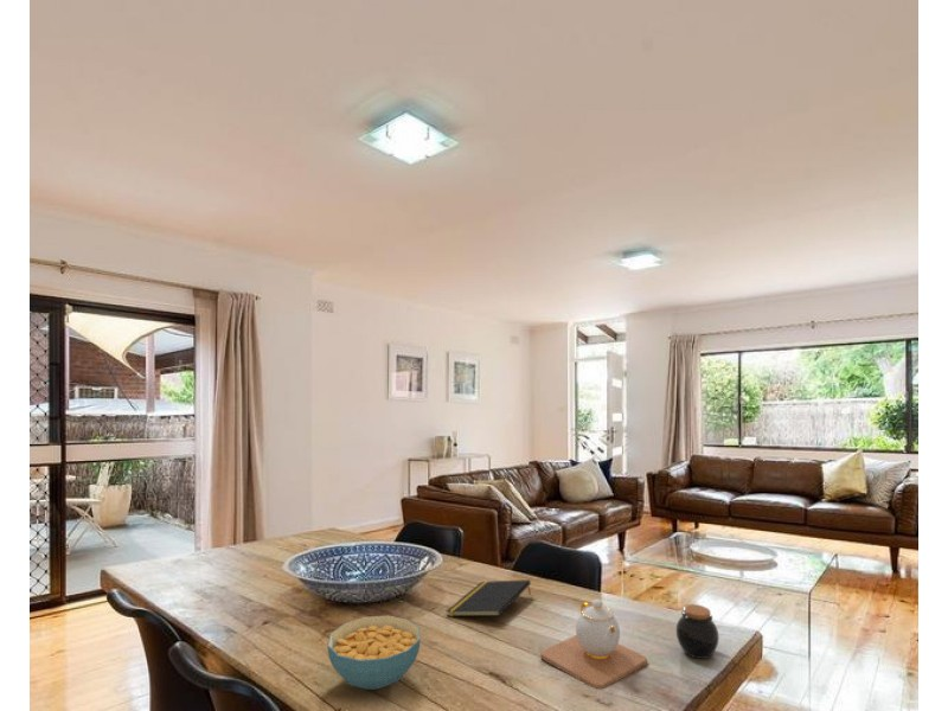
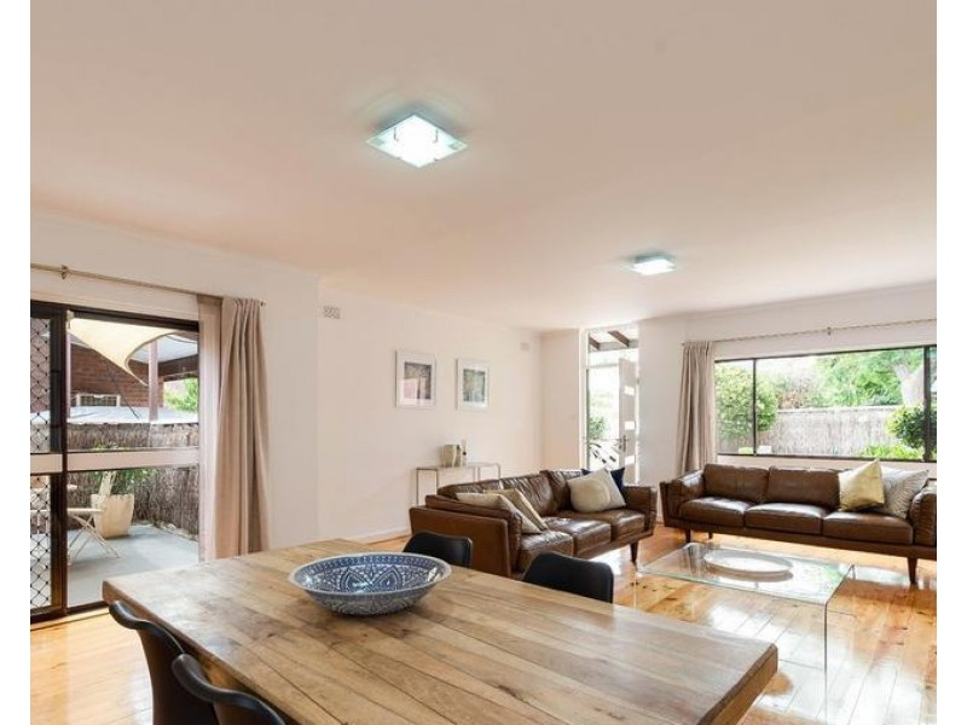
- jar [675,603,720,660]
- cereal bowl [326,614,422,691]
- teapot [539,598,648,690]
- notepad [446,578,532,617]
